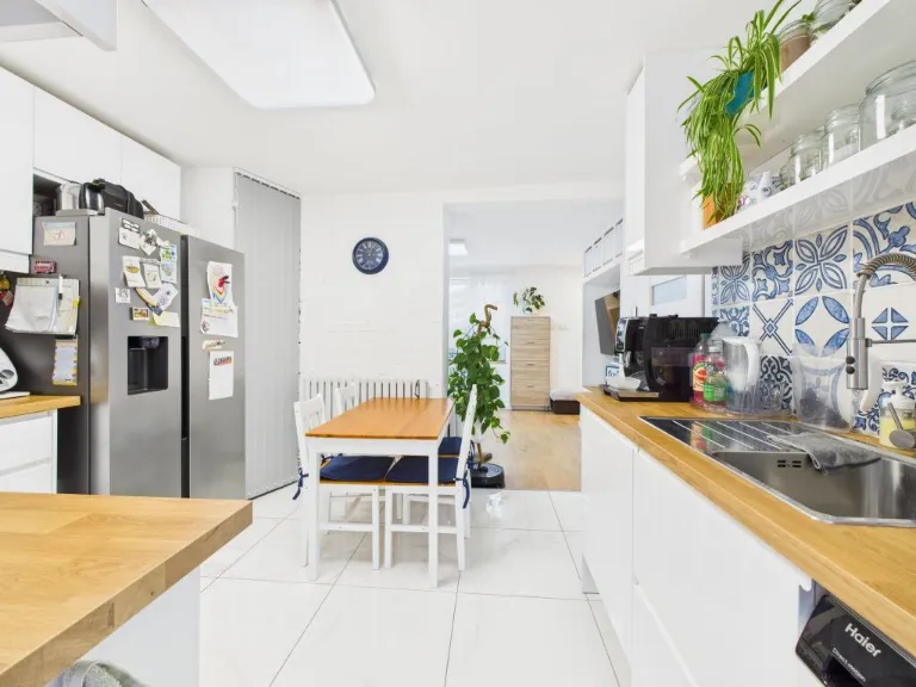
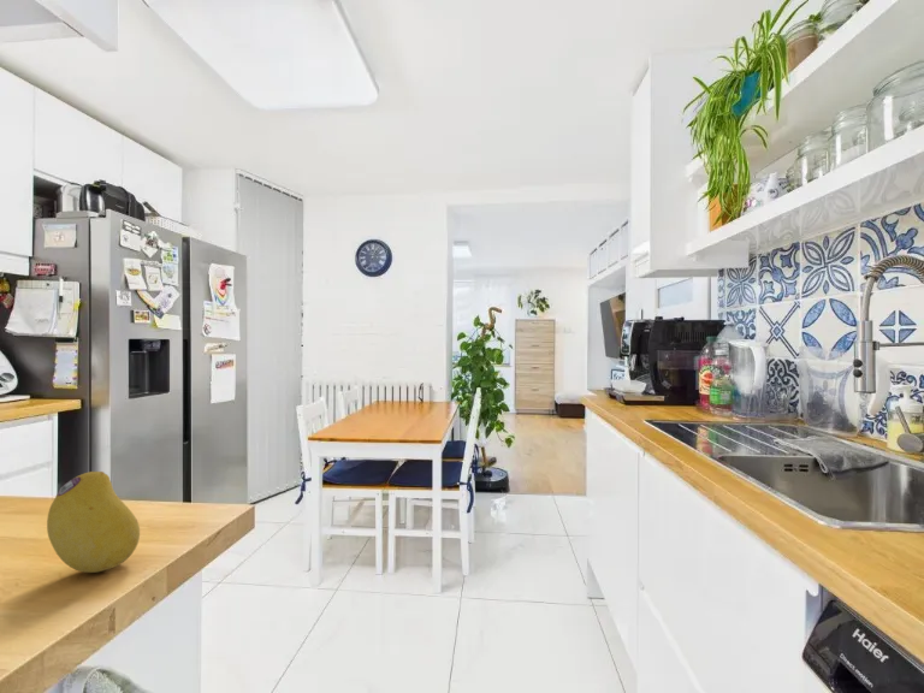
+ fruit [46,470,141,574]
